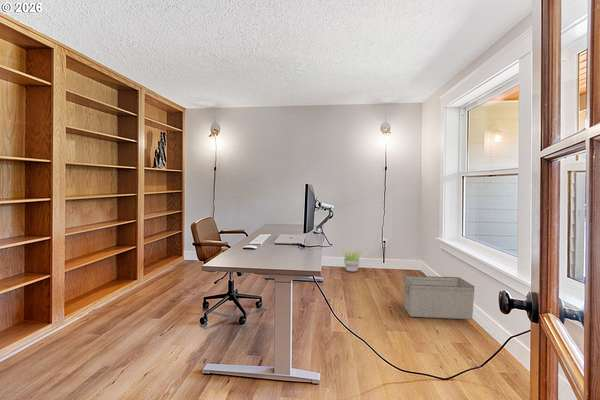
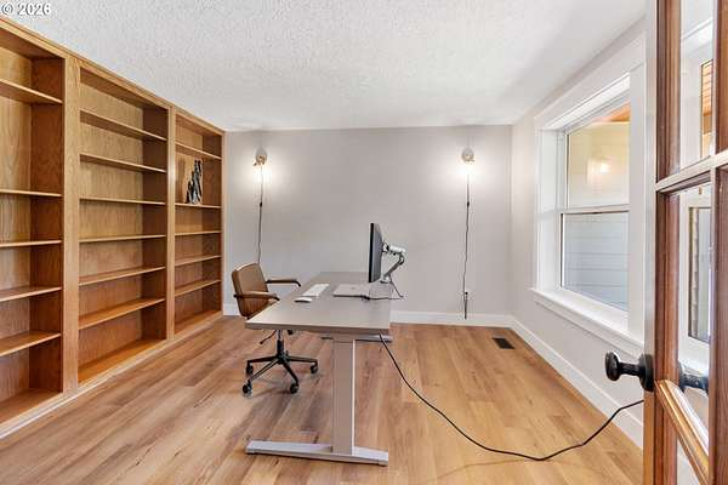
- potted plant [340,248,362,273]
- storage bin [402,274,476,320]
